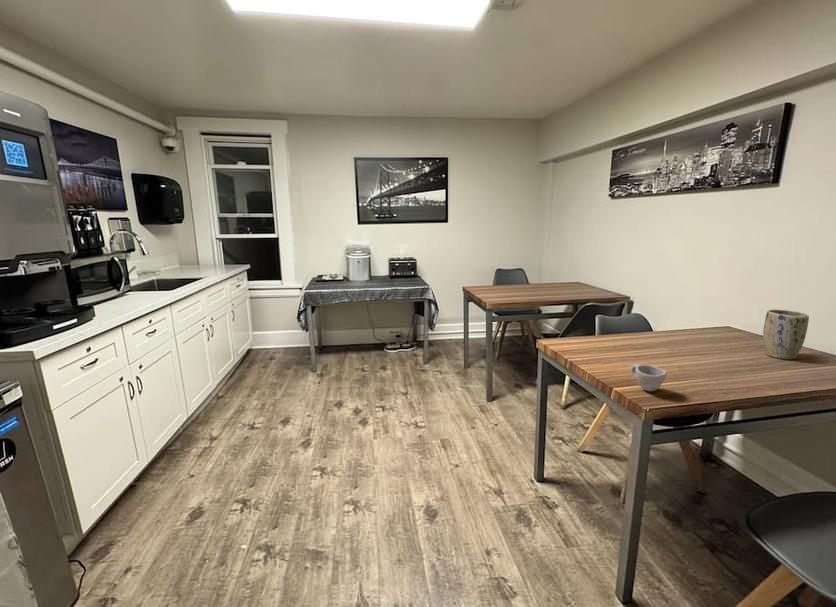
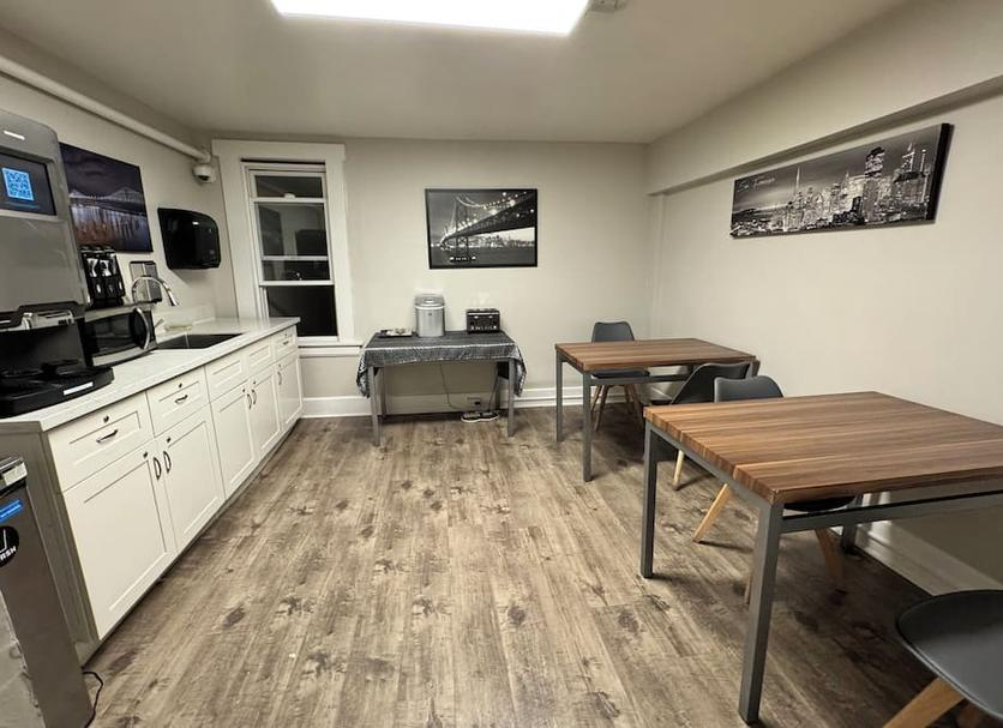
- cup [630,363,668,392]
- plant pot [762,309,810,360]
